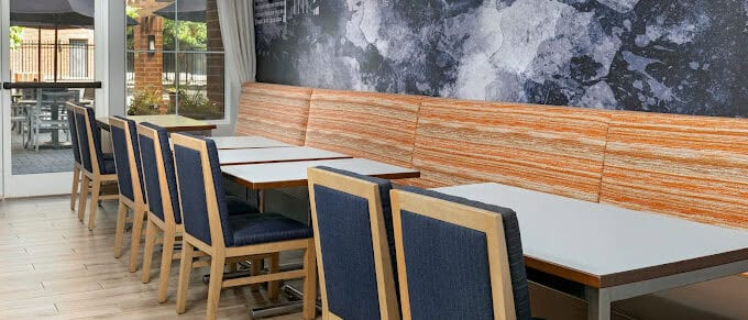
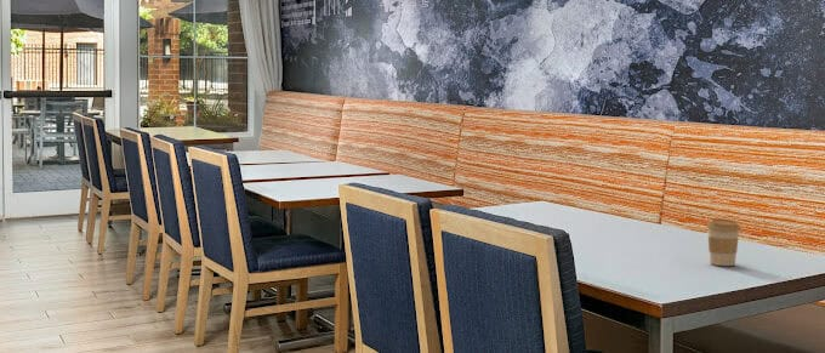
+ coffee cup [706,217,741,267]
